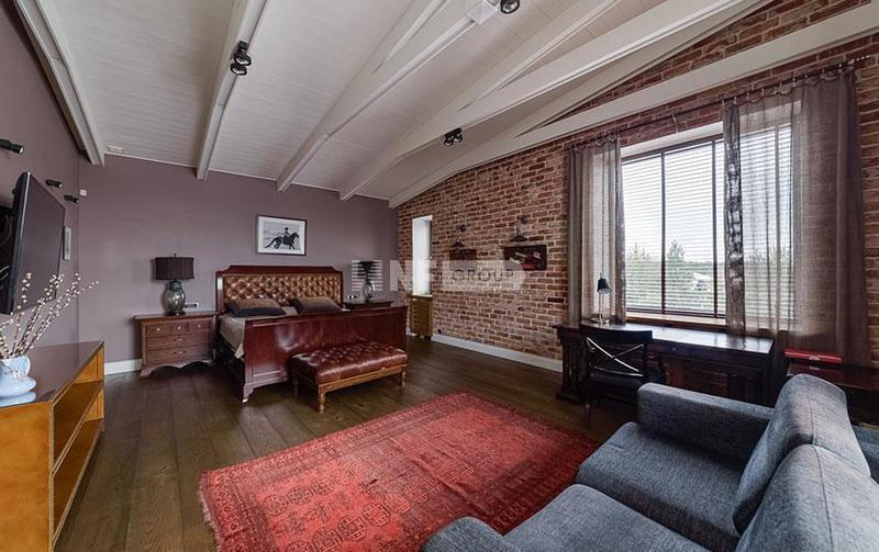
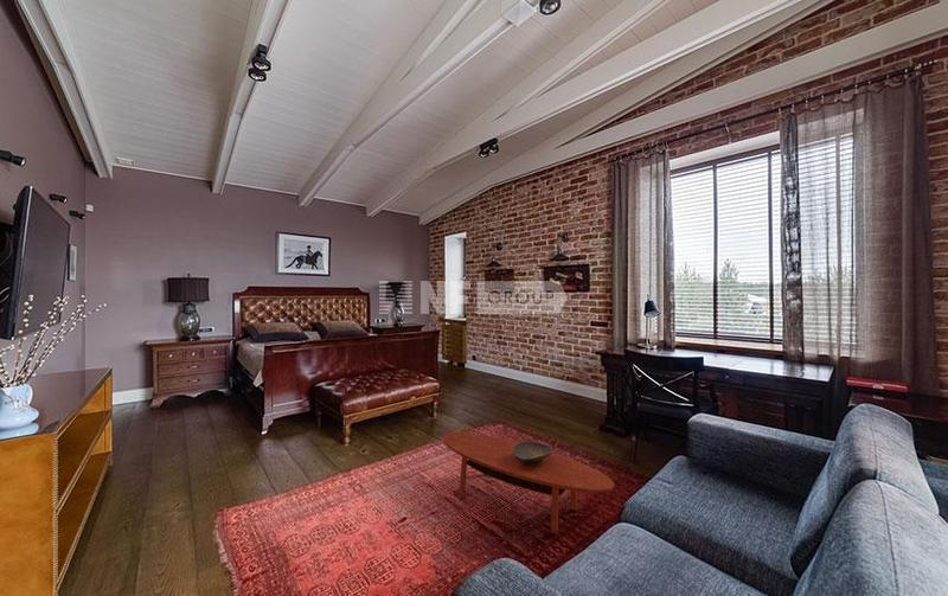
+ decorative bowl [513,441,553,464]
+ coffee table [441,431,615,534]
